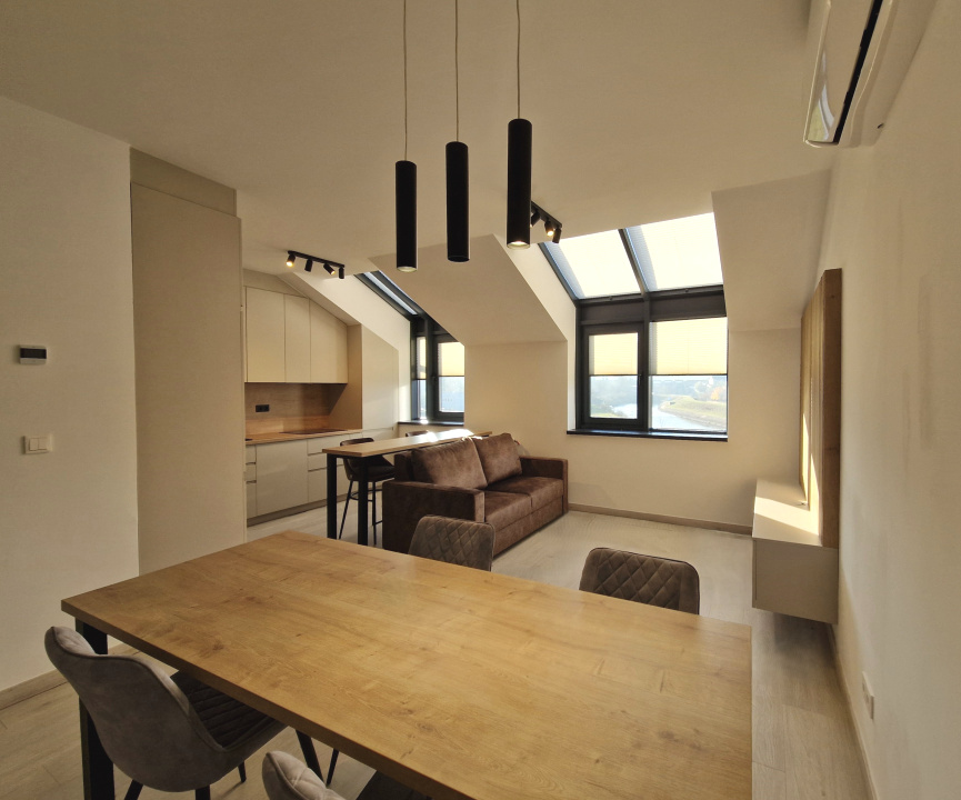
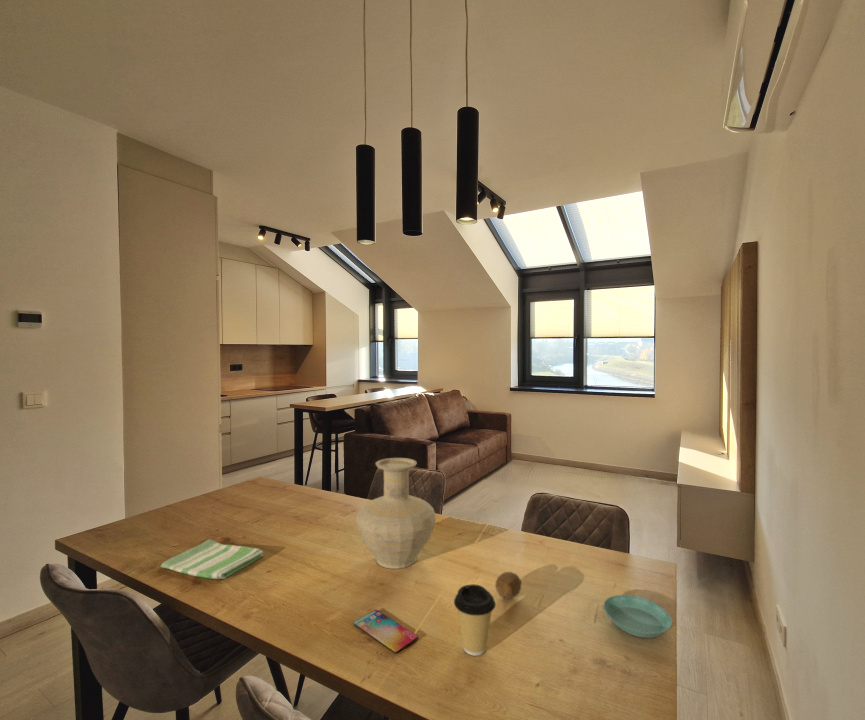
+ fruit [494,571,523,600]
+ coffee cup [453,583,496,657]
+ saucer [602,594,673,639]
+ dish towel [160,538,264,580]
+ smartphone [353,609,419,655]
+ vase [355,457,437,570]
